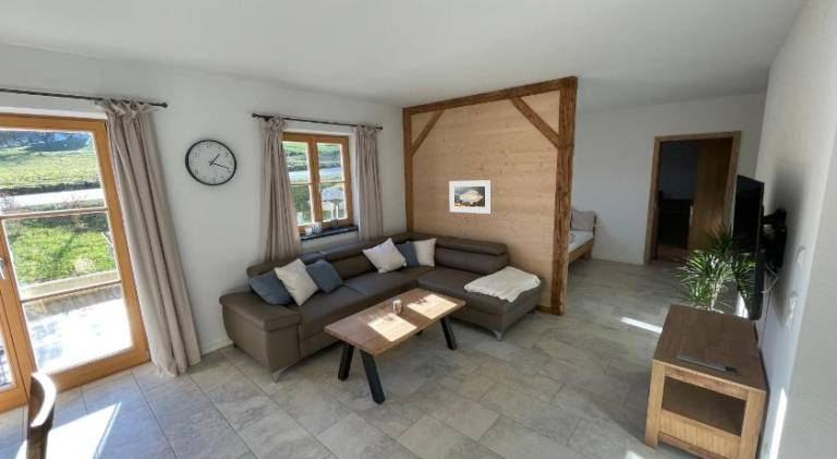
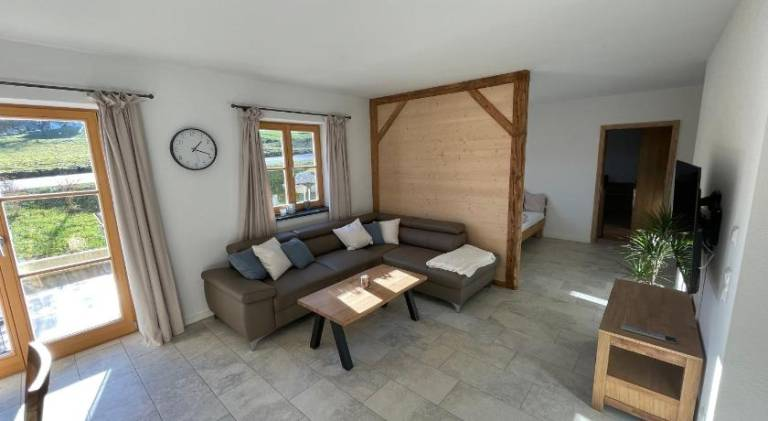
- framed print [448,179,492,215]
